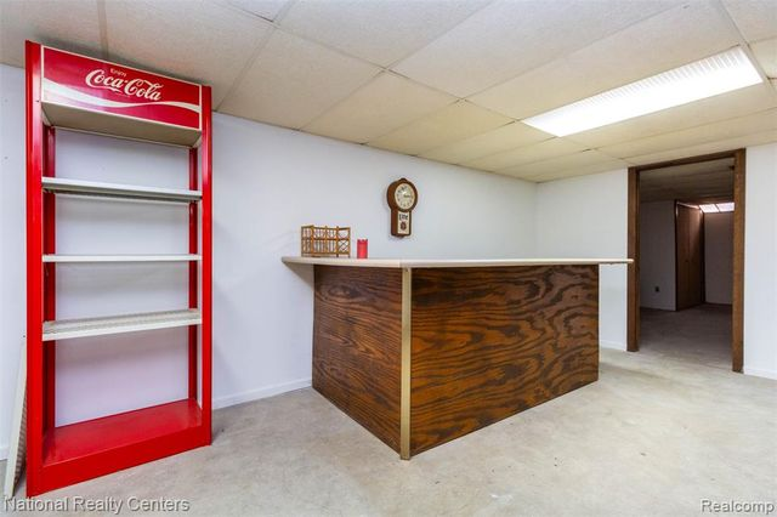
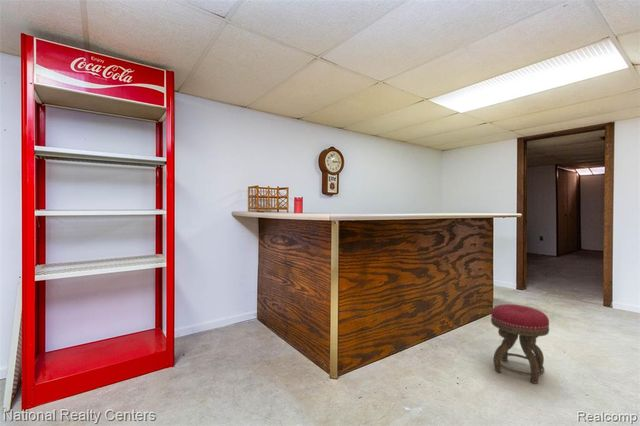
+ stool [490,303,550,384]
